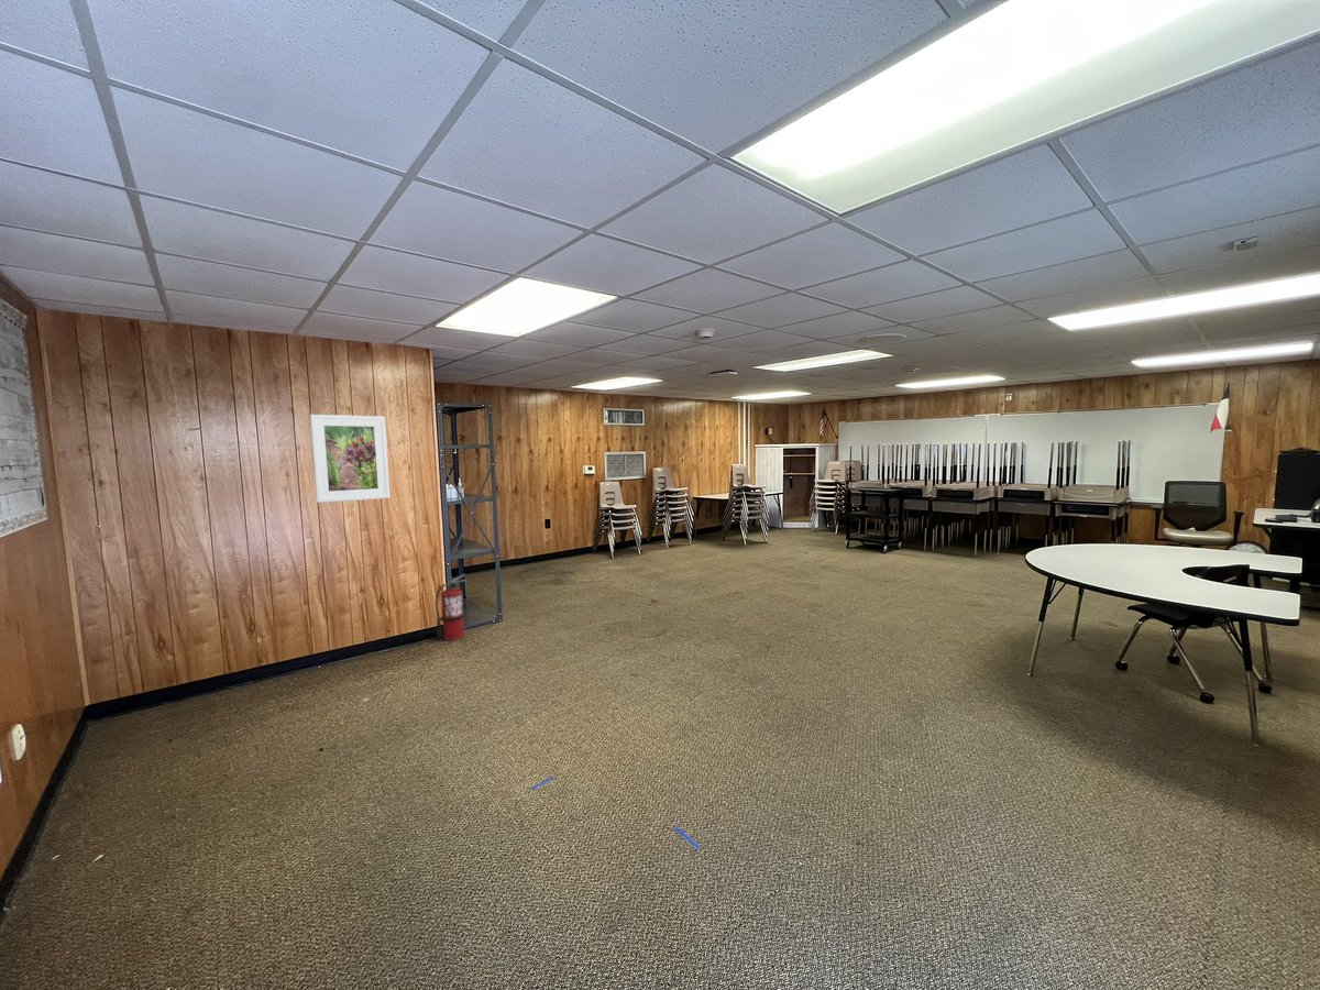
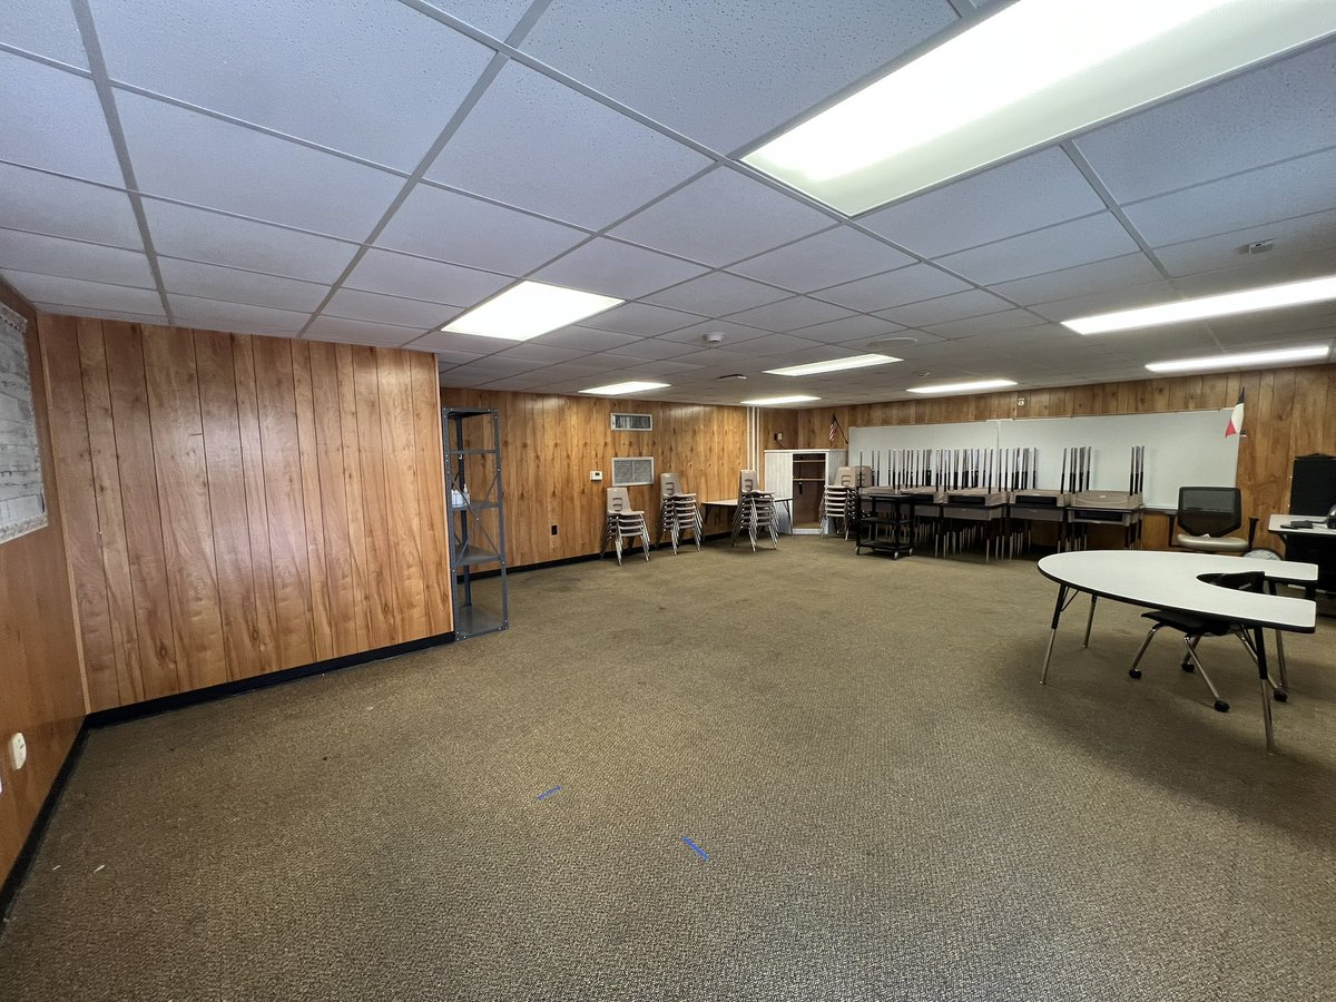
- fire extinguisher [435,573,466,641]
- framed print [309,414,391,504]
